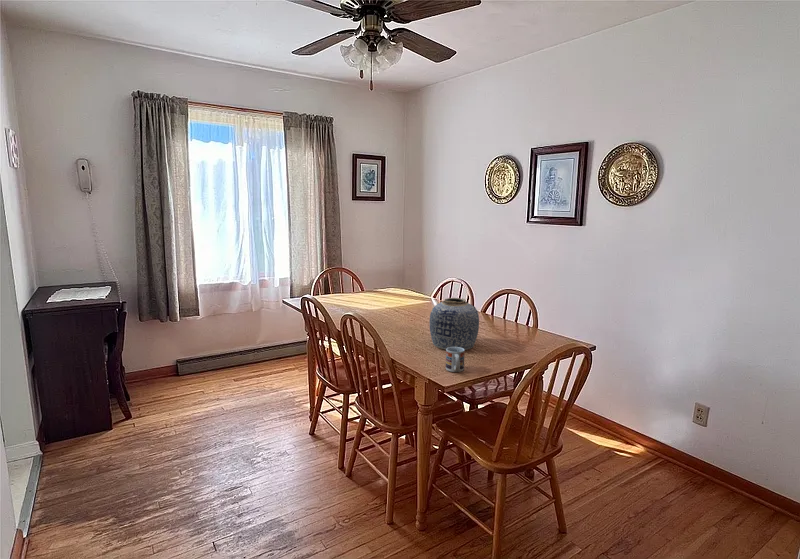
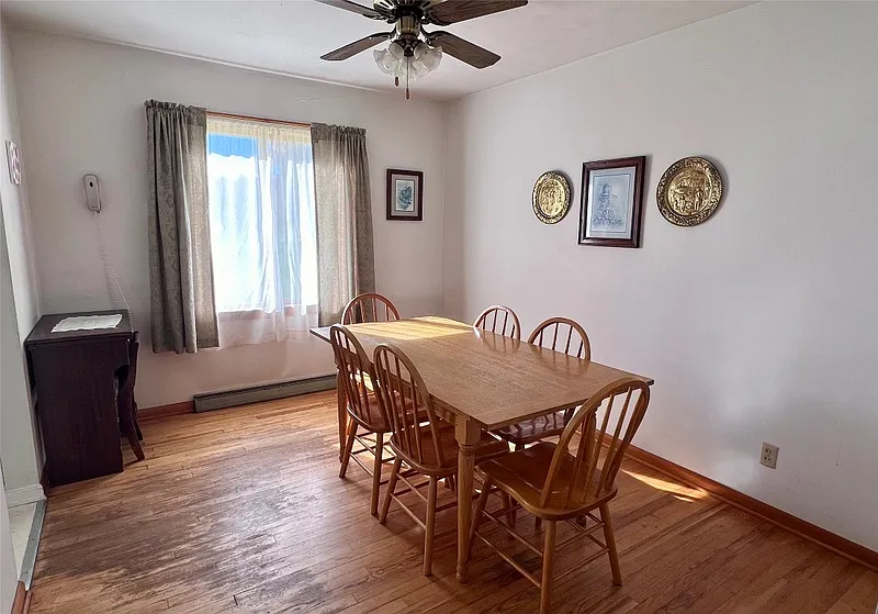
- cup [445,347,466,373]
- vase [429,297,480,351]
